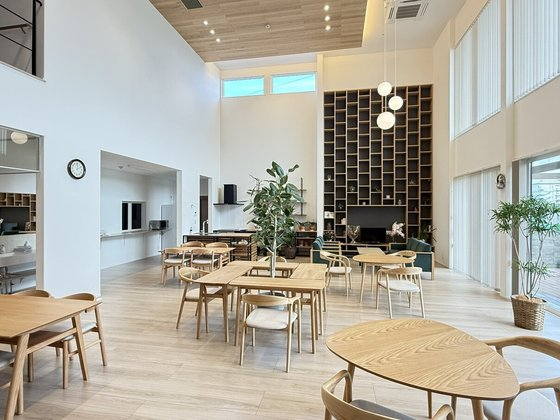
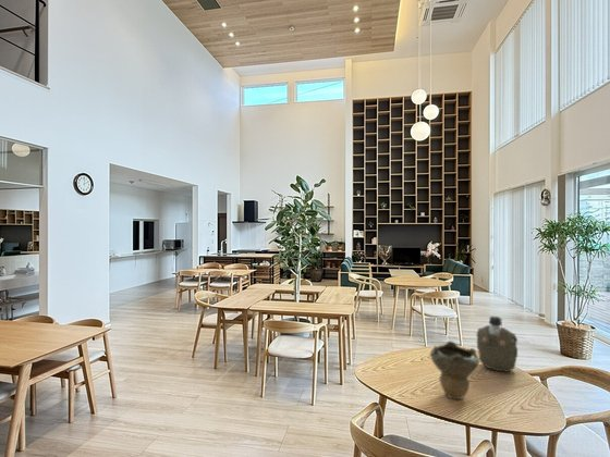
+ decorative bowl [429,341,480,400]
+ water bottle [476,316,518,373]
